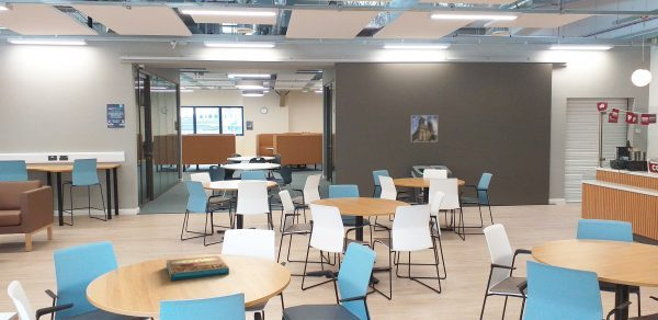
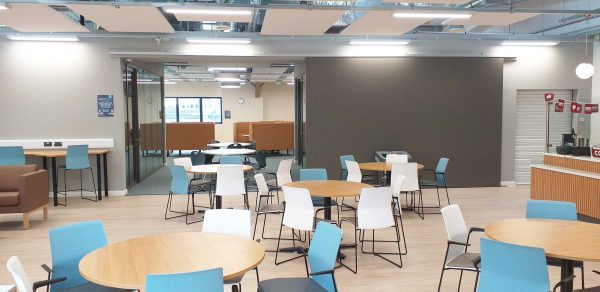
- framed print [410,114,439,144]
- pizza box [166,254,230,282]
